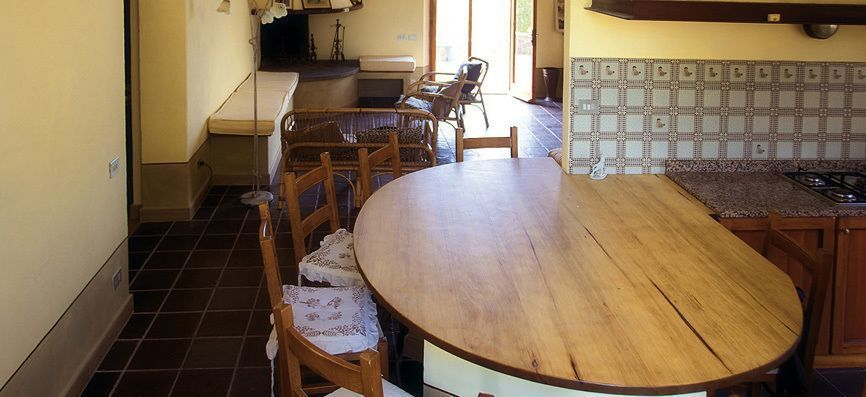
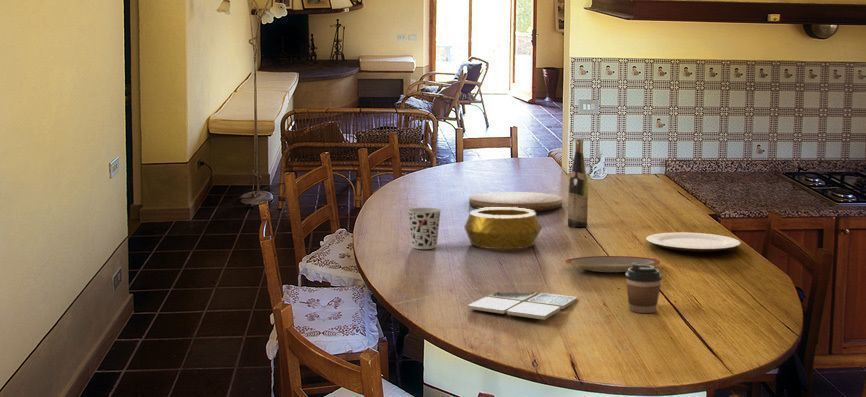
+ coffee cup [624,263,663,314]
+ plate [564,255,661,273]
+ decorative bowl [463,208,542,250]
+ wine bottle [567,138,589,228]
+ cutting board [468,191,563,212]
+ plate [645,232,742,252]
+ drink coaster [467,290,578,321]
+ cup [407,207,442,250]
